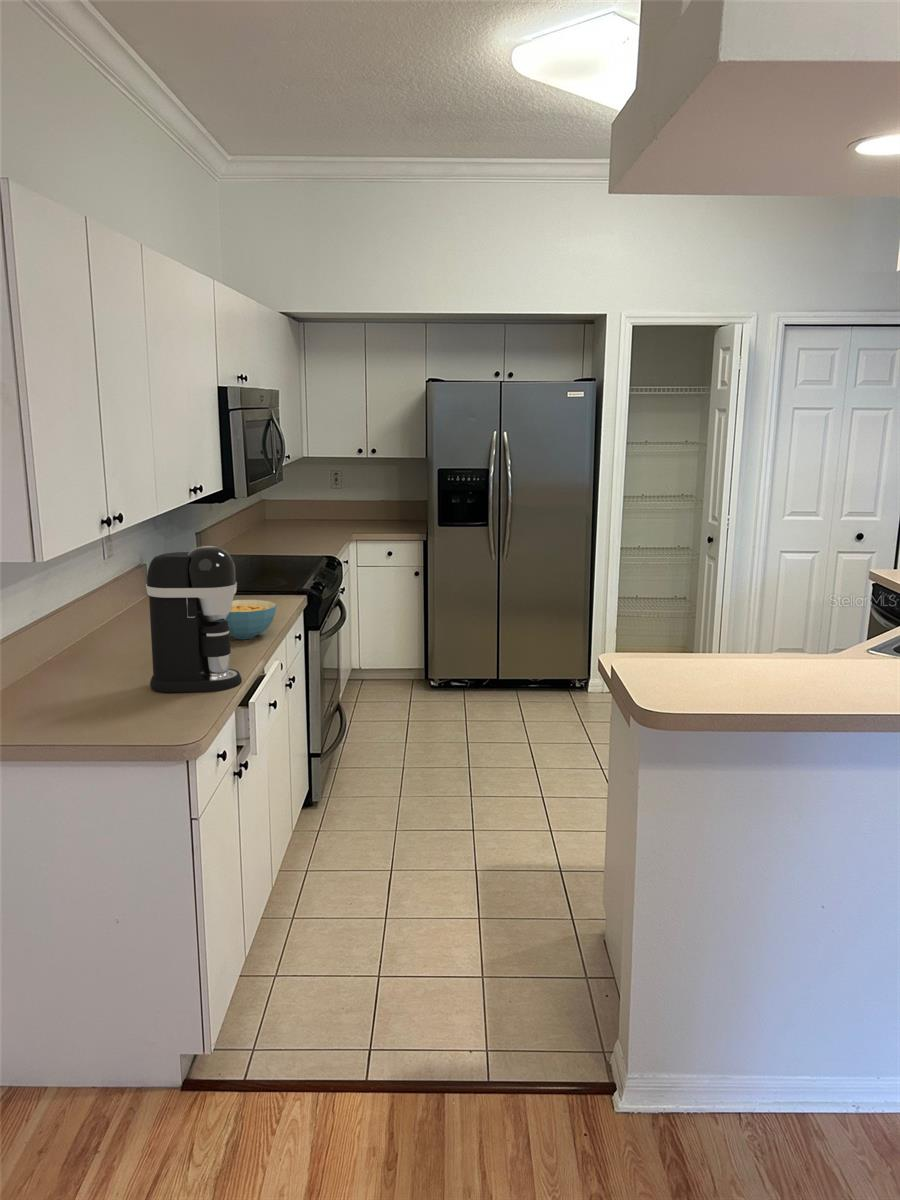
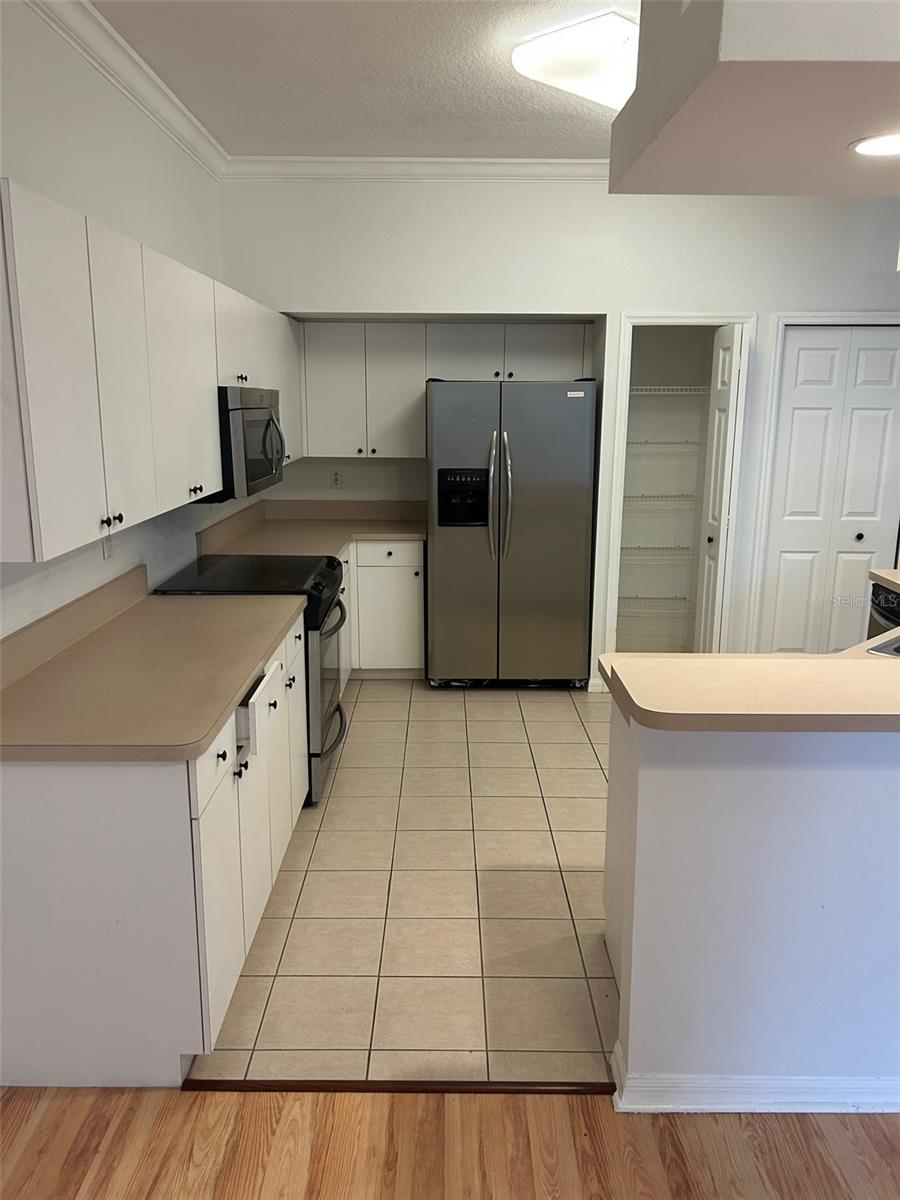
- coffee maker [145,545,243,693]
- cereal bowl [217,599,278,640]
